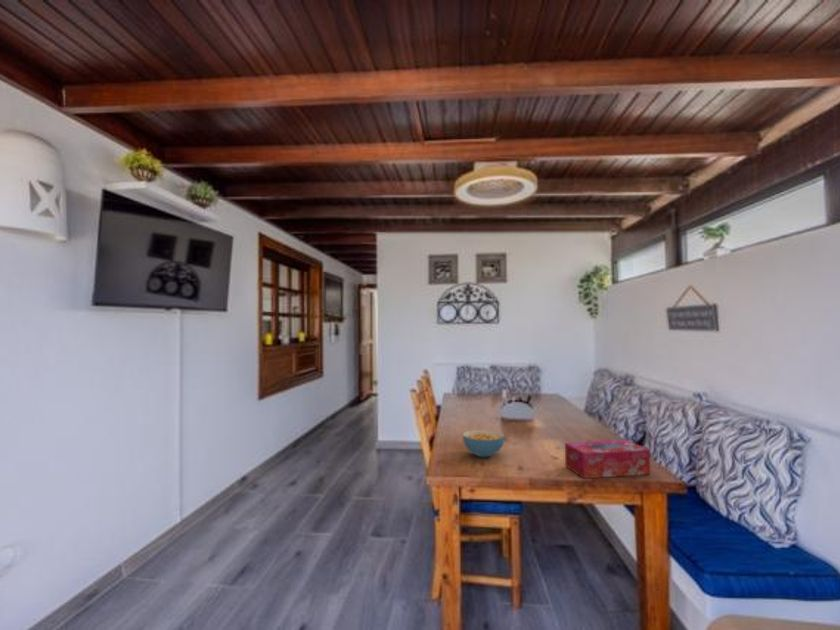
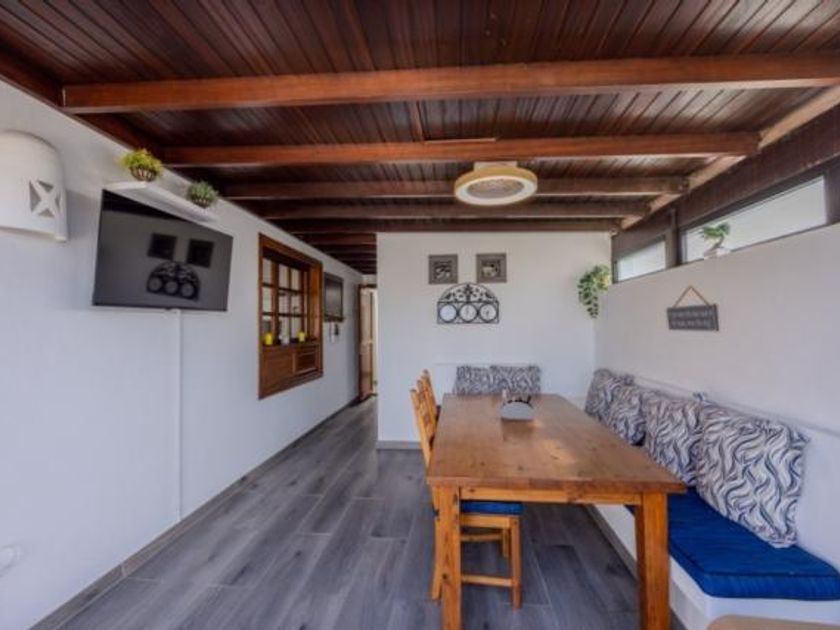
- tissue box [564,439,651,479]
- cereal bowl [462,429,506,458]
